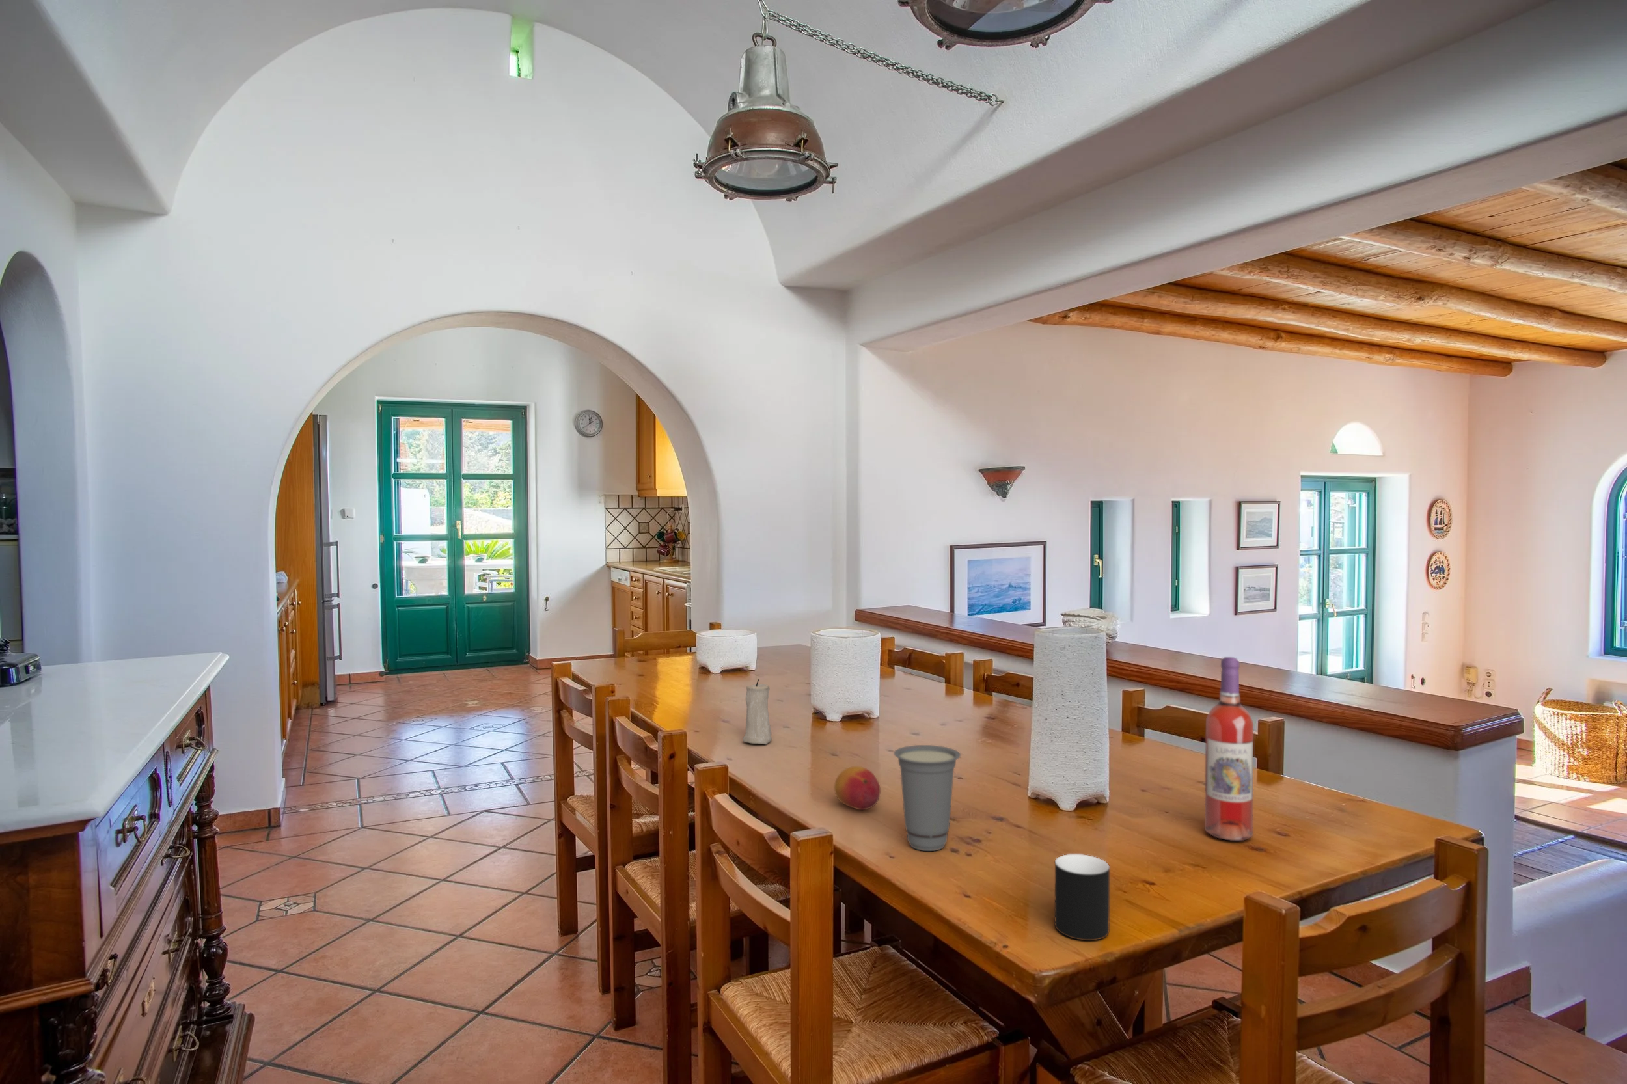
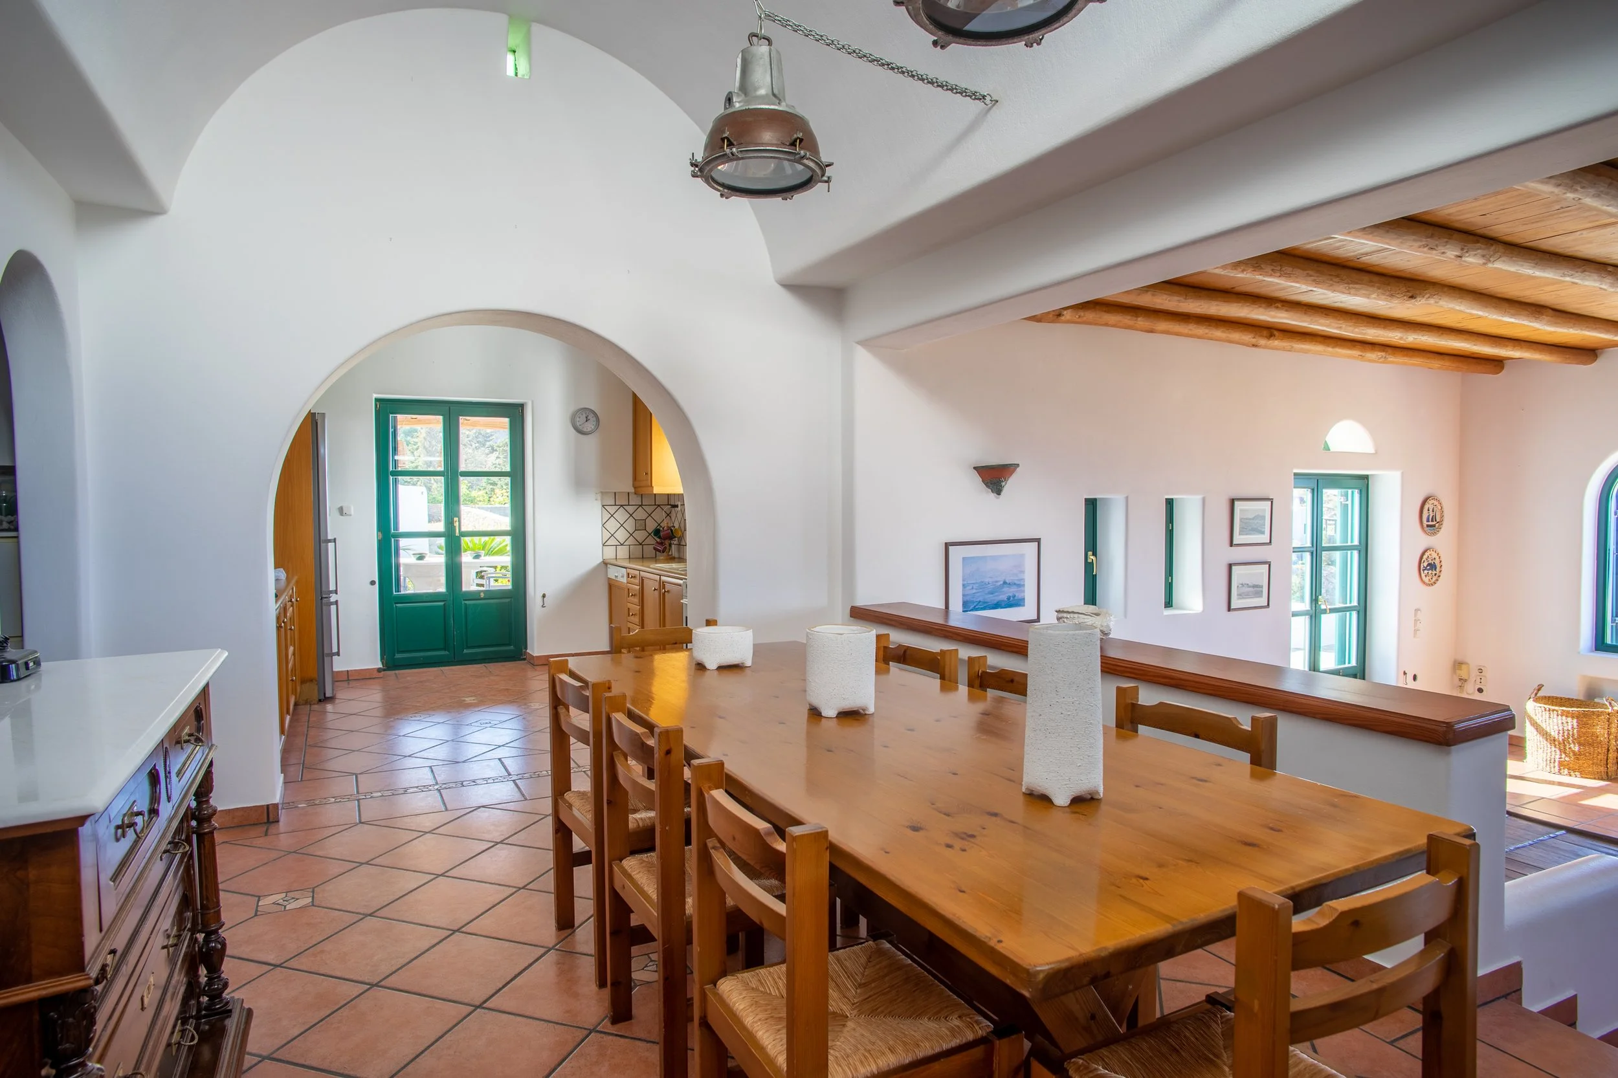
- cup [1055,854,1110,941]
- cup [893,744,962,852]
- fruit [833,766,881,811]
- wine bottle [1204,657,1254,841]
- candle [742,679,773,745]
